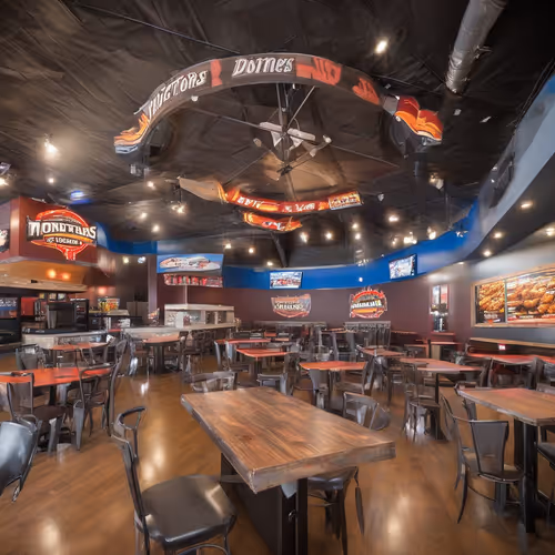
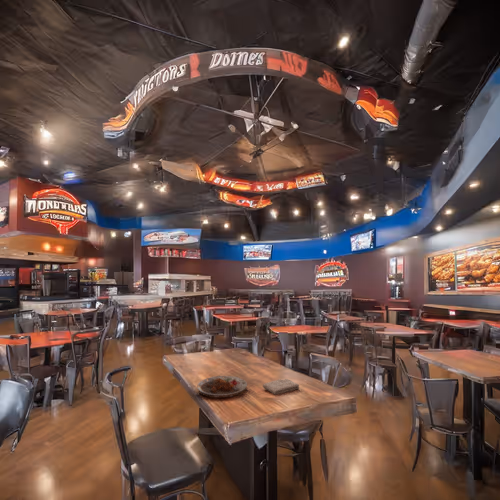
+ washcloth [262,378,300,396]
+ plate [196,375,248,399]
